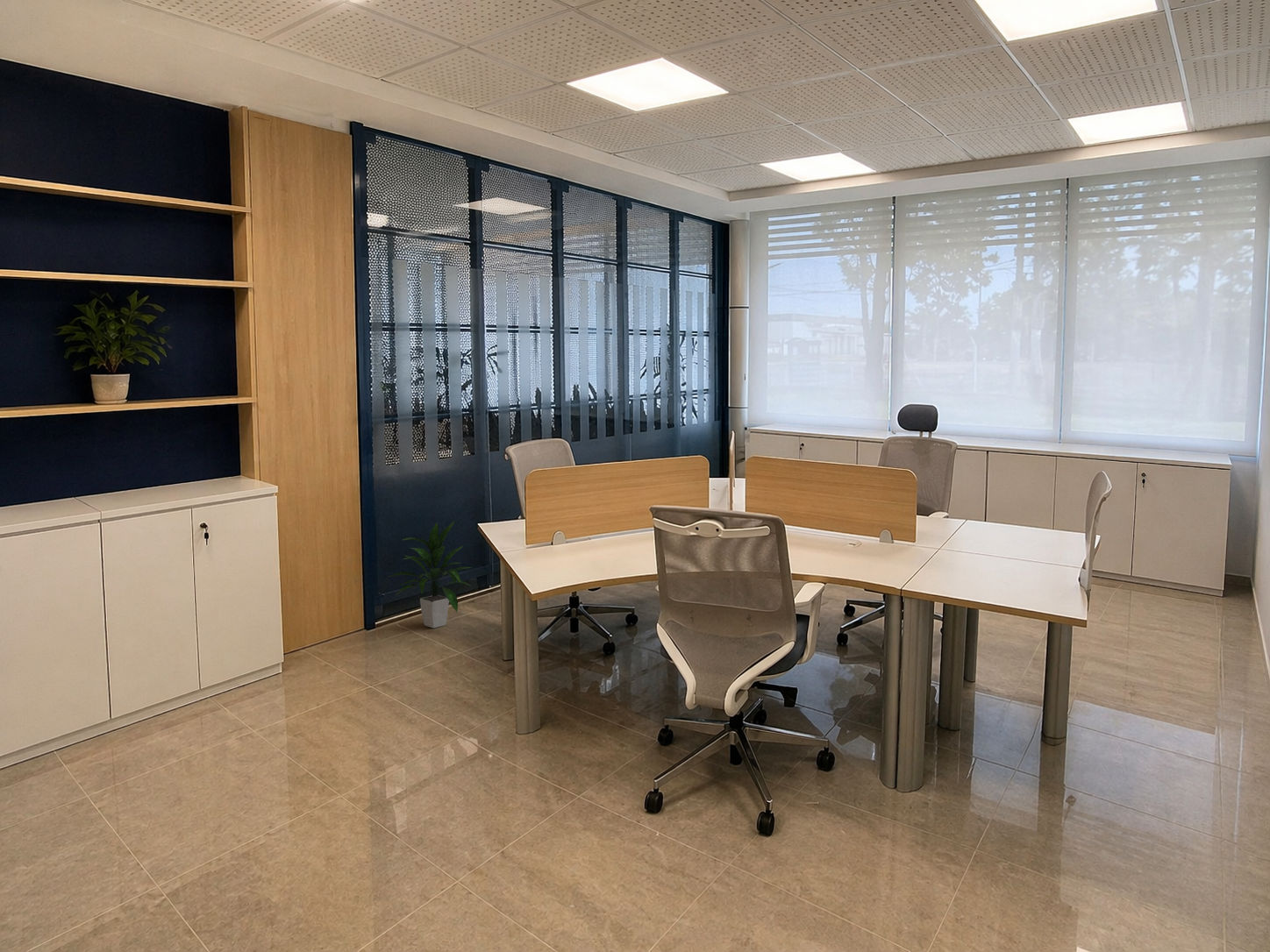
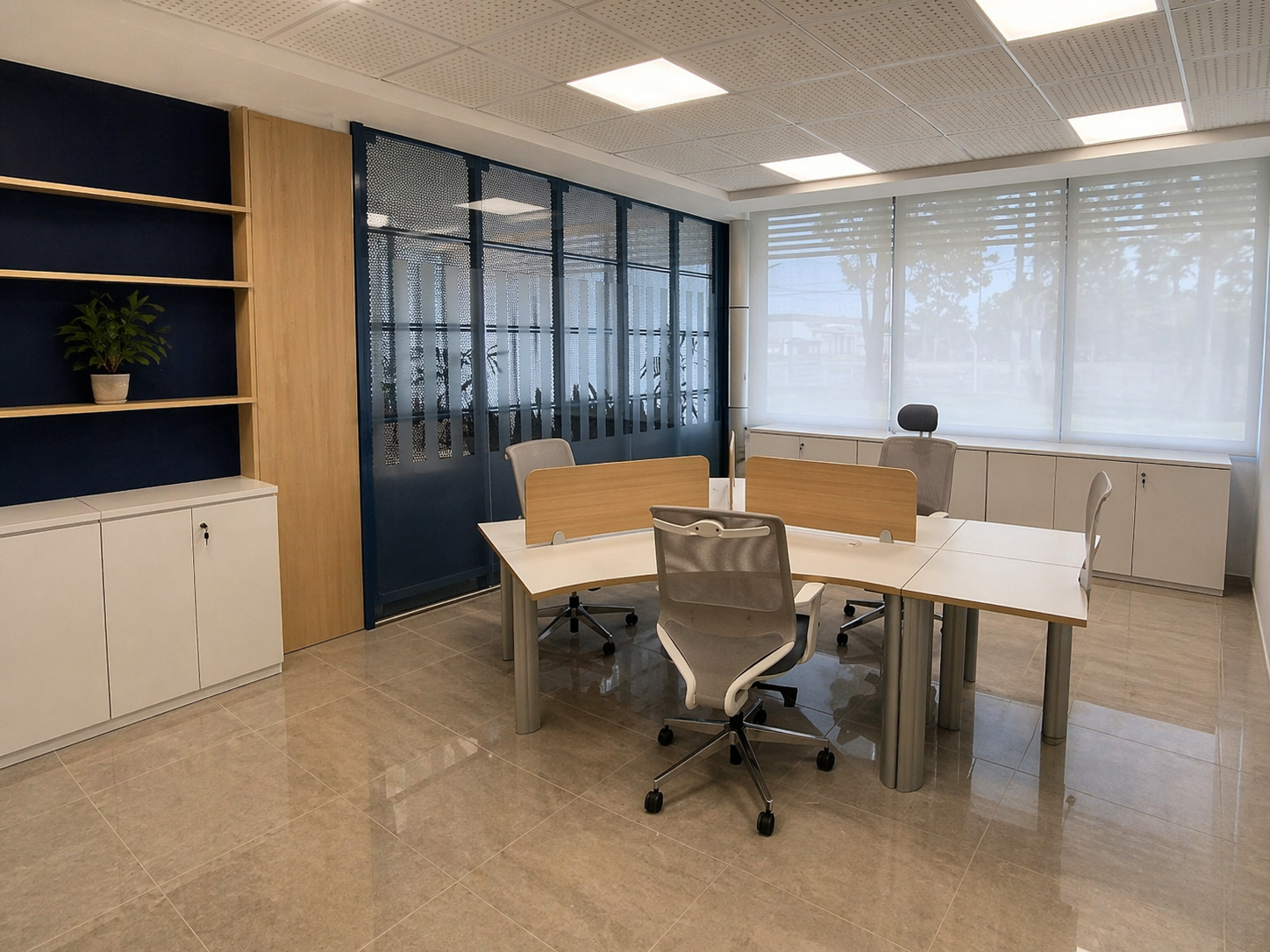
- indoor plant [389,521,473,629]
